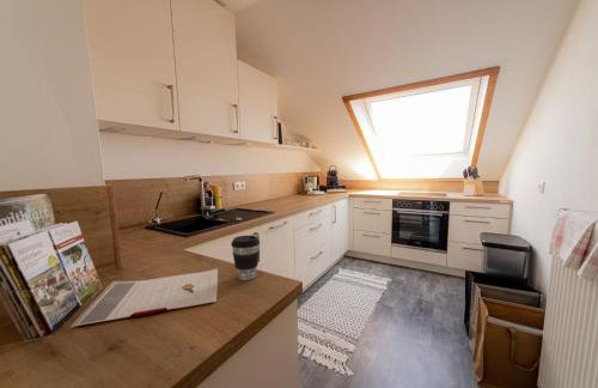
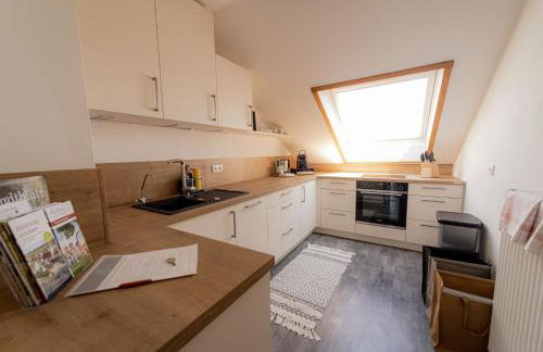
- coffee cup [230,235,261,281]
